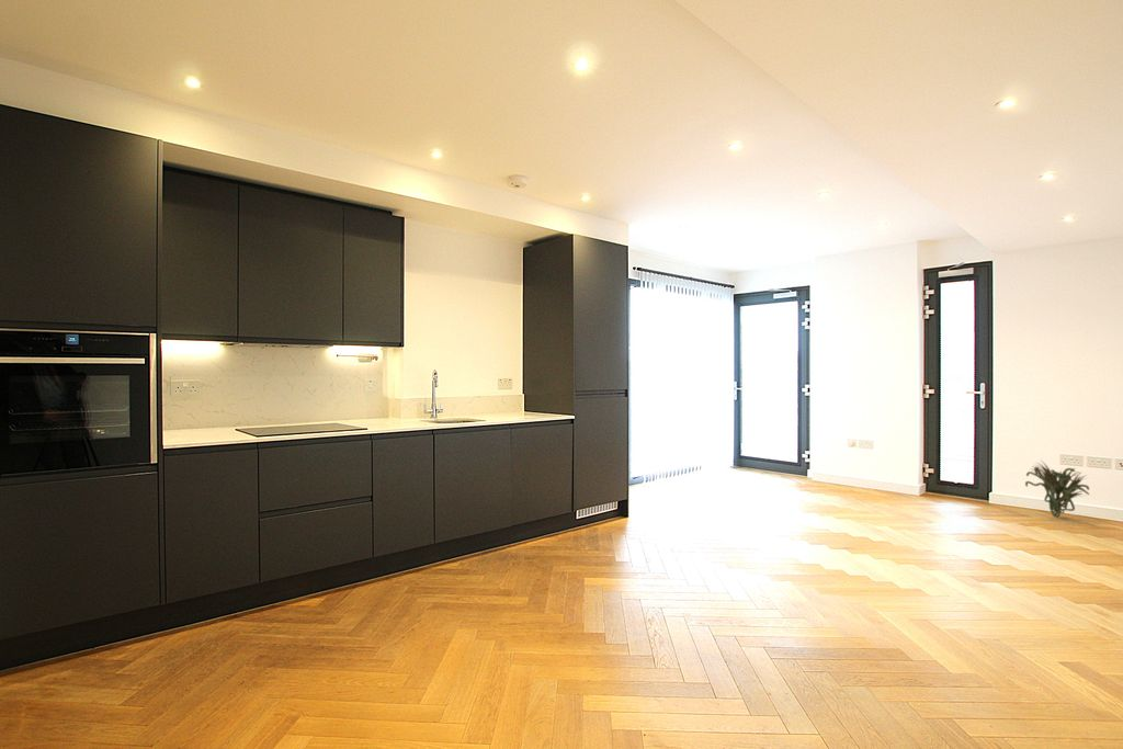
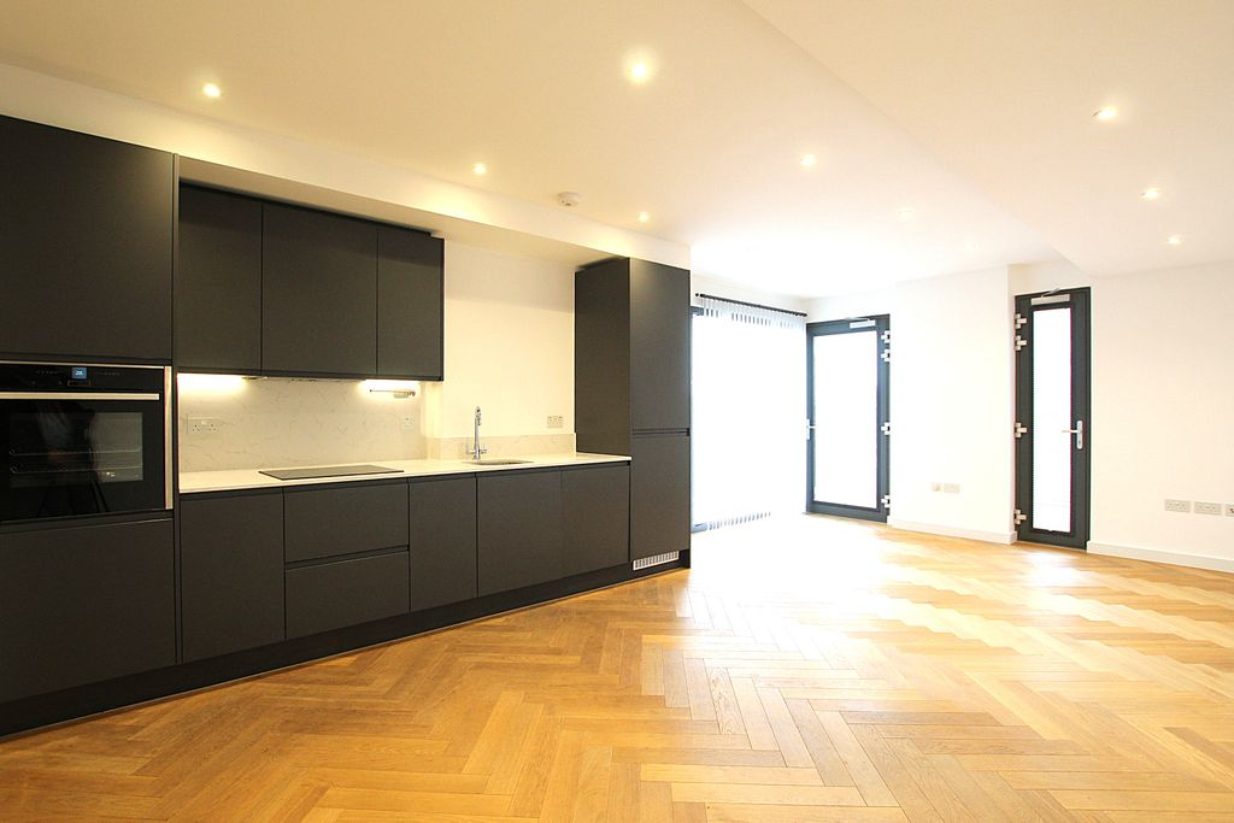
- decorative plant [1024,458,1090,519]
